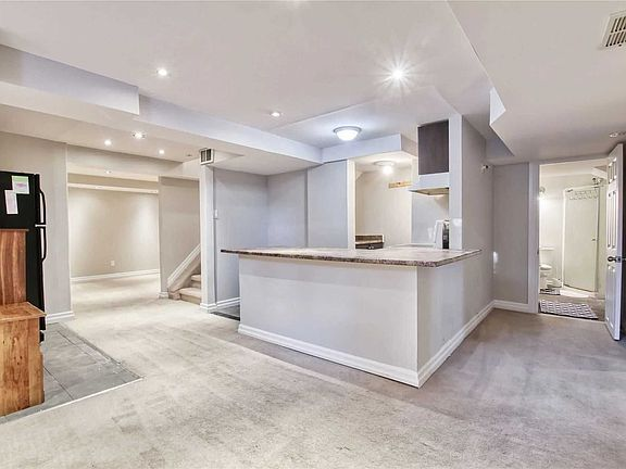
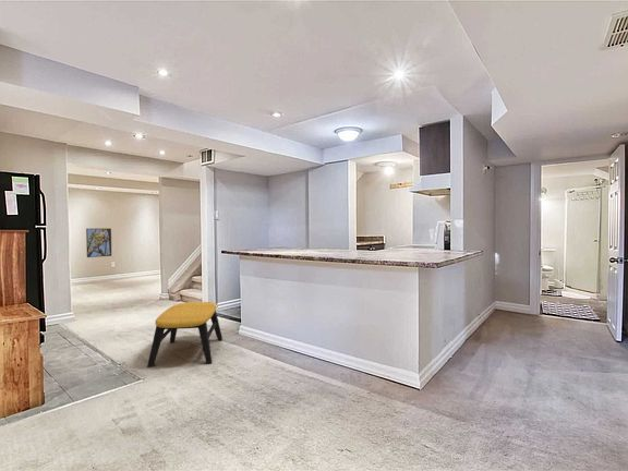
+ bench [146,301,224,369]
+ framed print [85,228,112,258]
